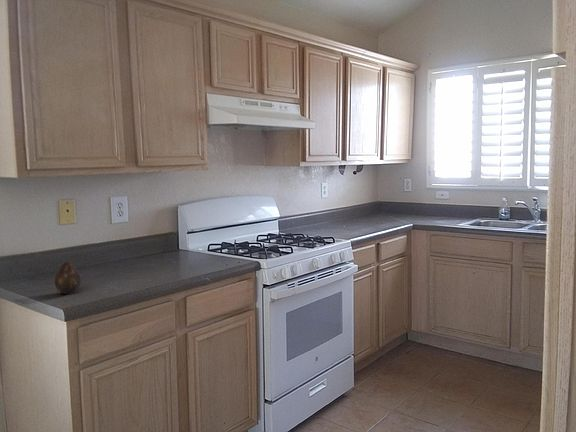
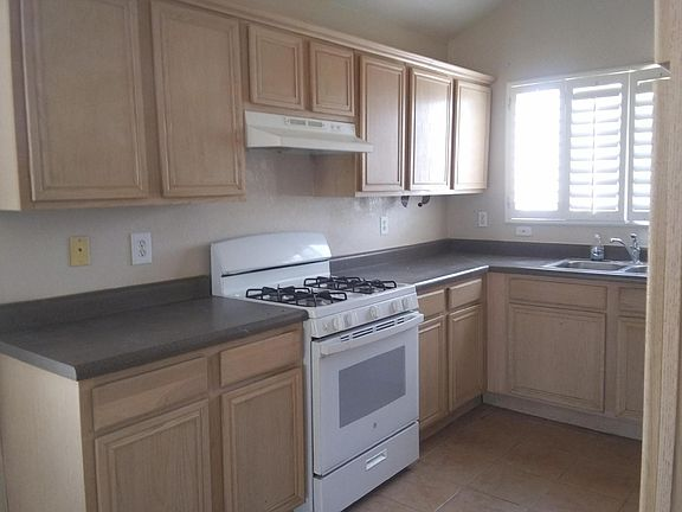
- fruit [54,260,82,295]
